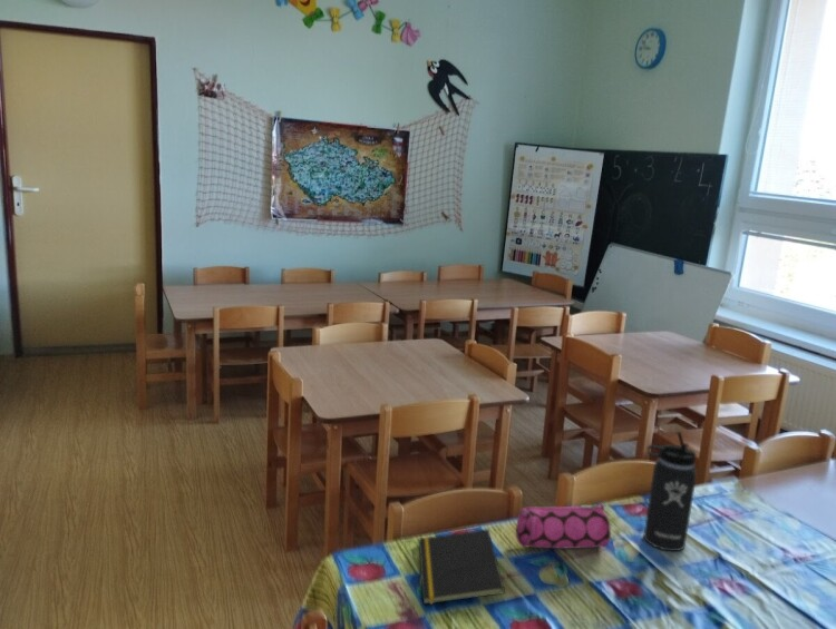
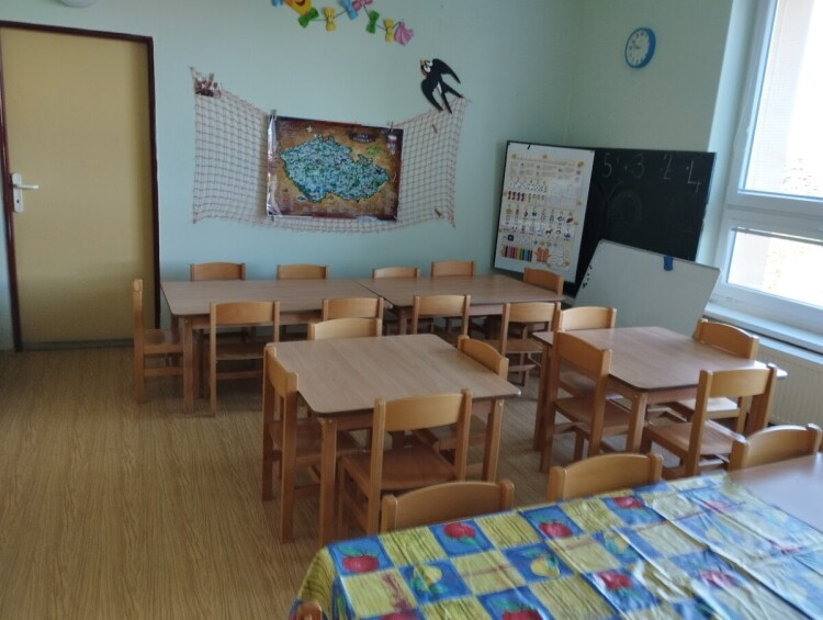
- notepad [418,528,506,606]
- pencil case [515,502,612,550]
- thermos bottle [643,431,698,552]
